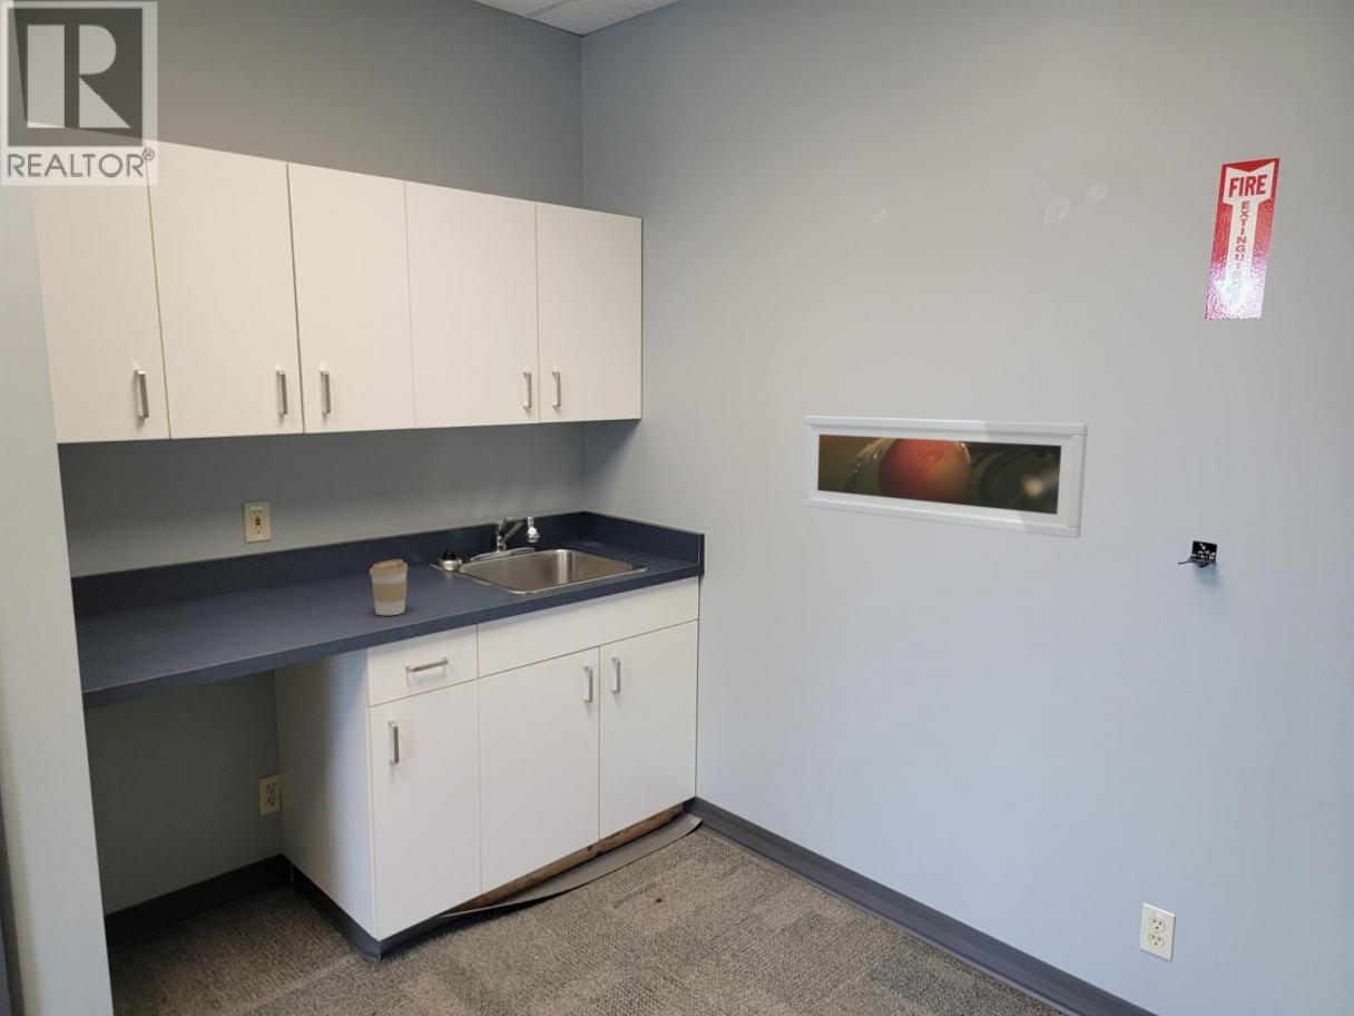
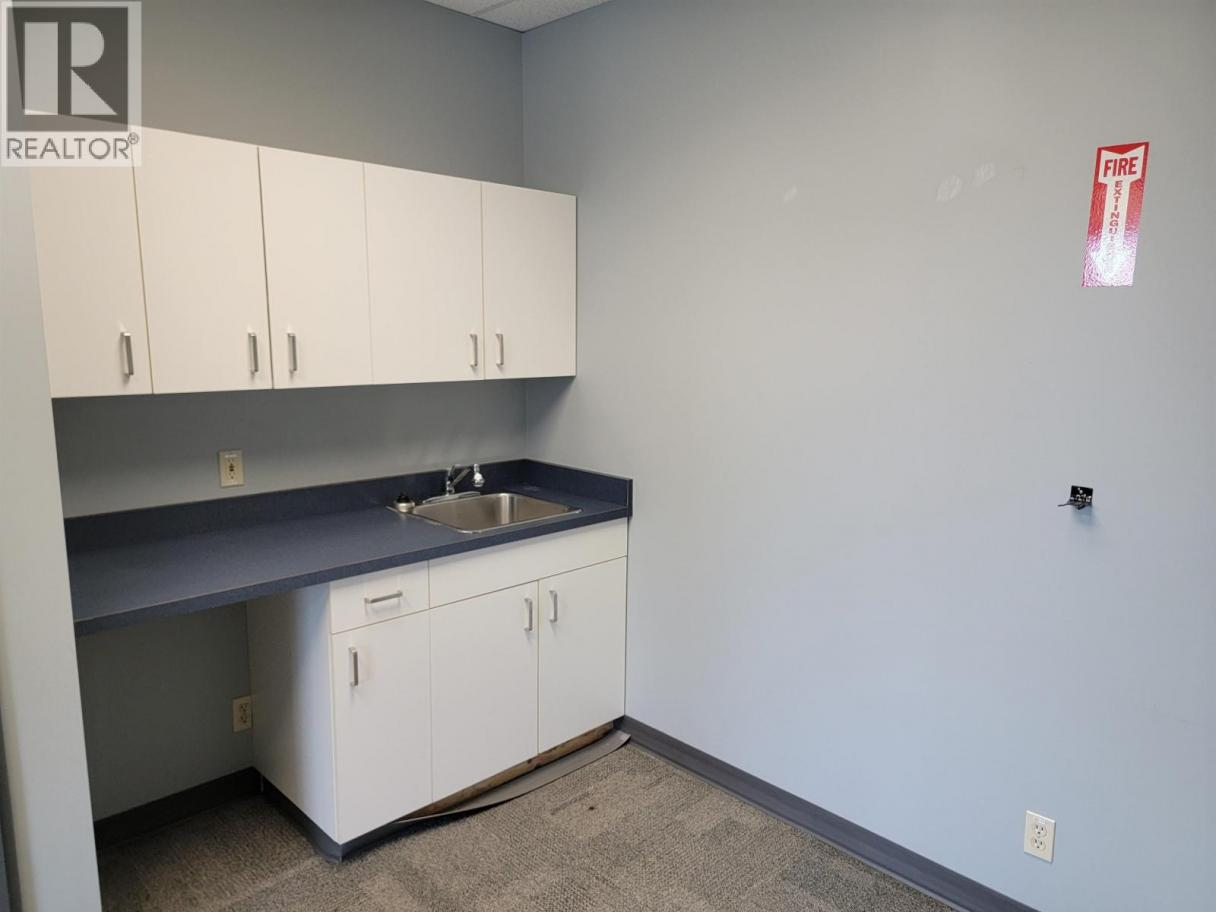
- coffee cup [369,558,410,616]
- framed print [801,414,1089,539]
